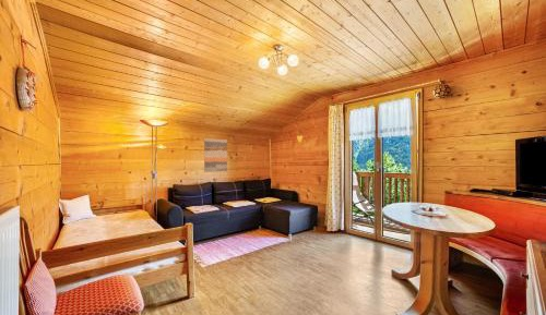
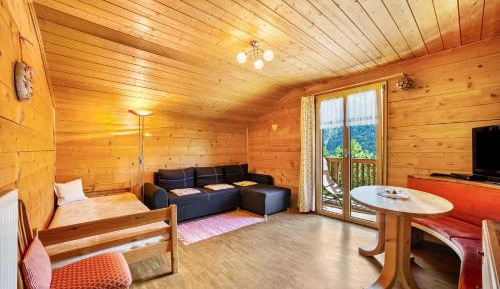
- wall art [203,137,228,173]
